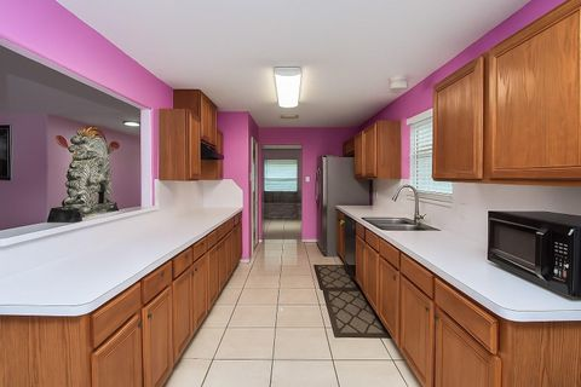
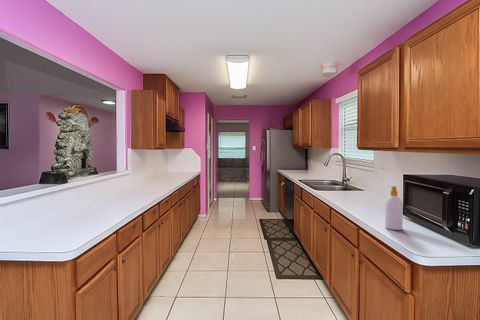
+ soap bottle [384,185,404,231]
